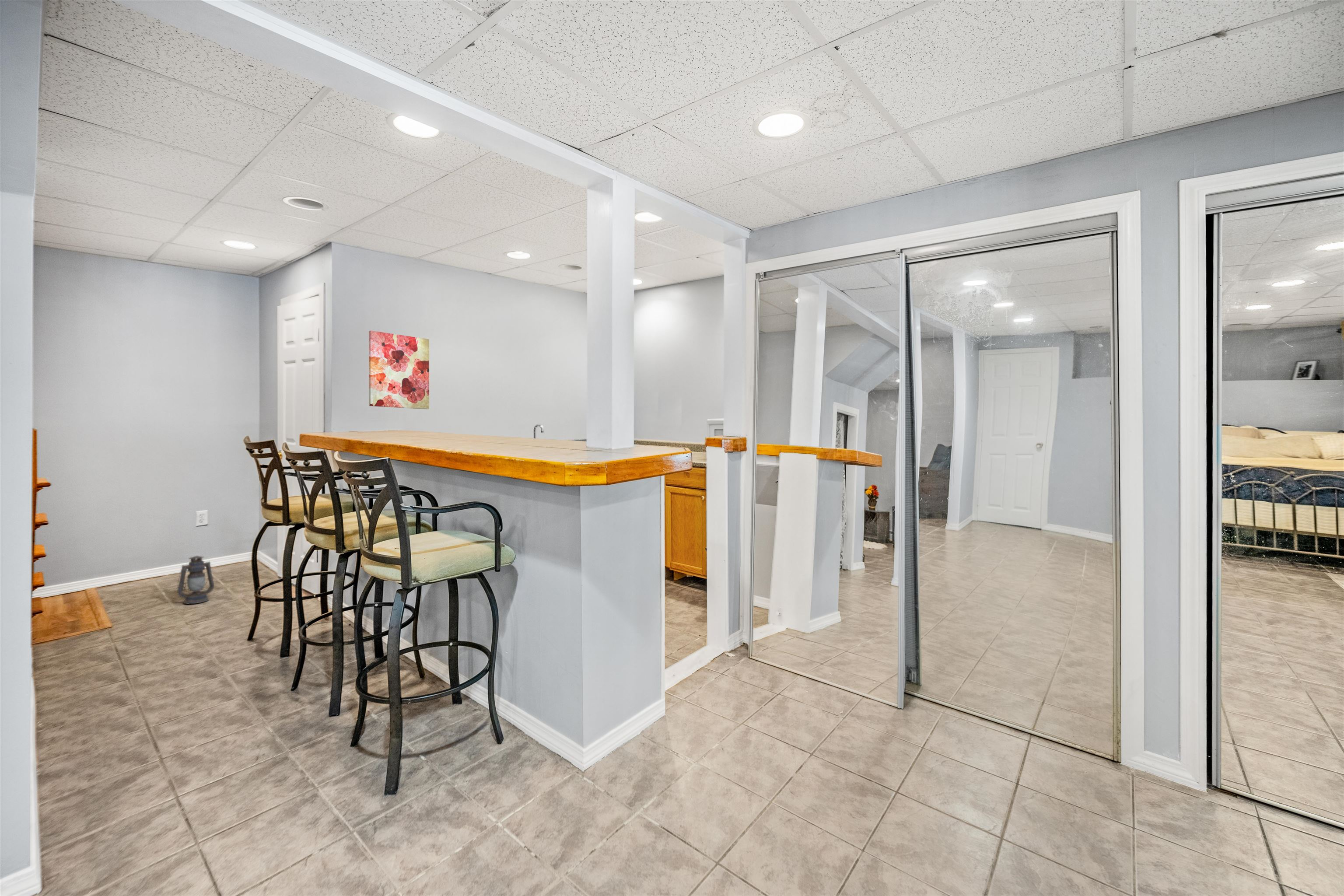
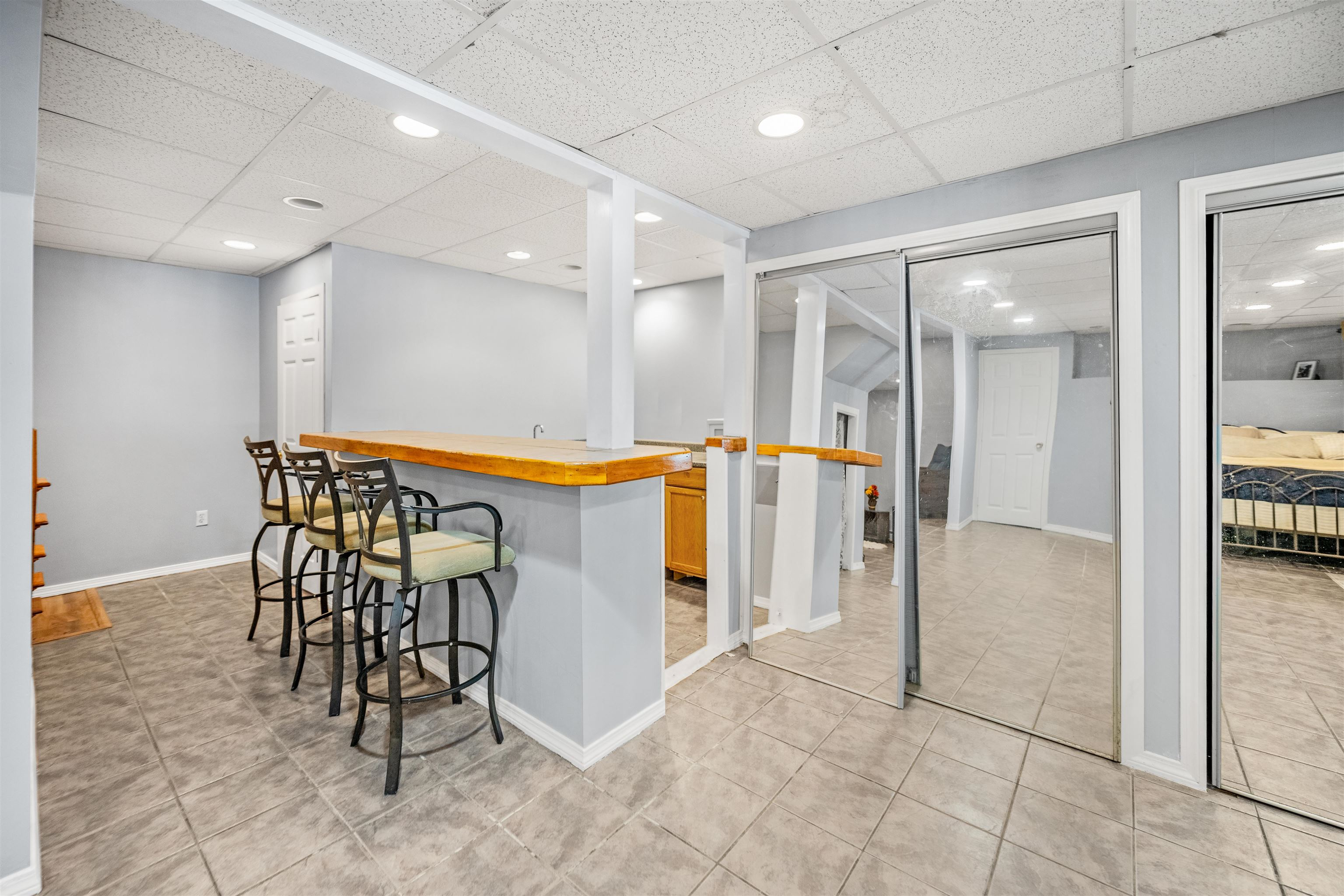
- wall art [368,330,430,409]
- lantern [177,556,215,605]
